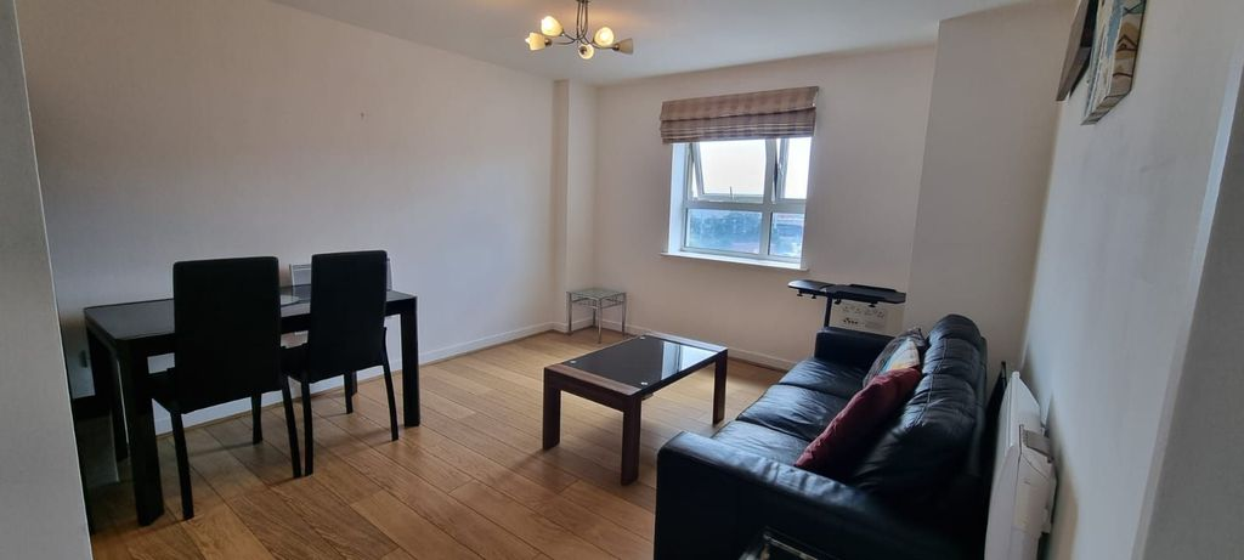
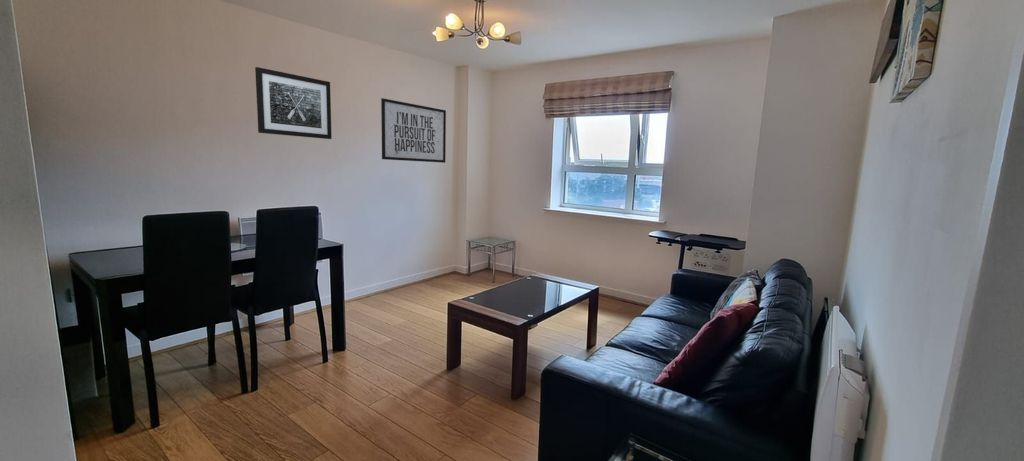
+ mirror [380,97,447,164]
+ wall art [254,66,333,140]
